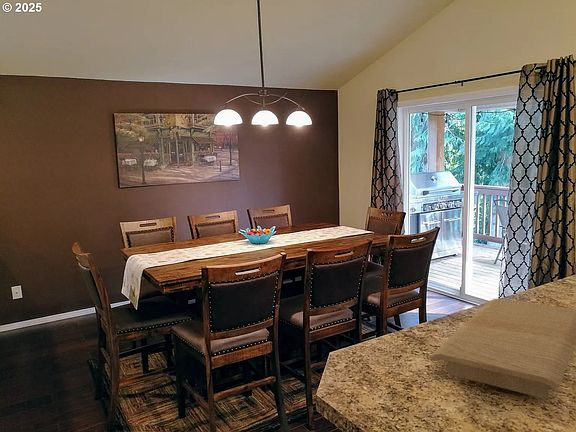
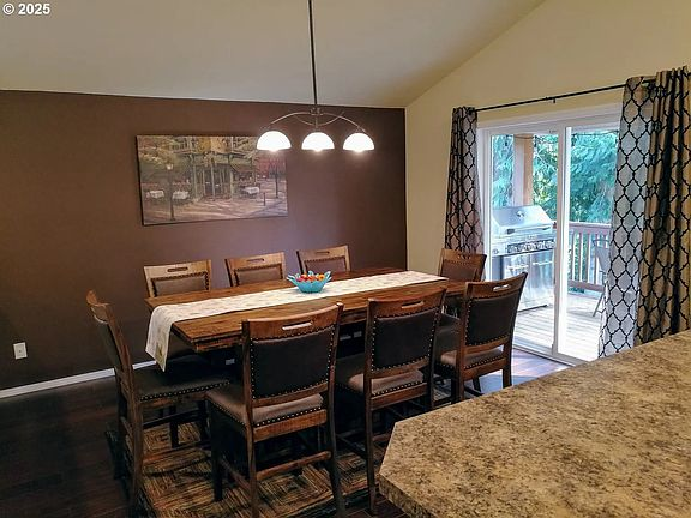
- cutting board [429,298,576,400]
